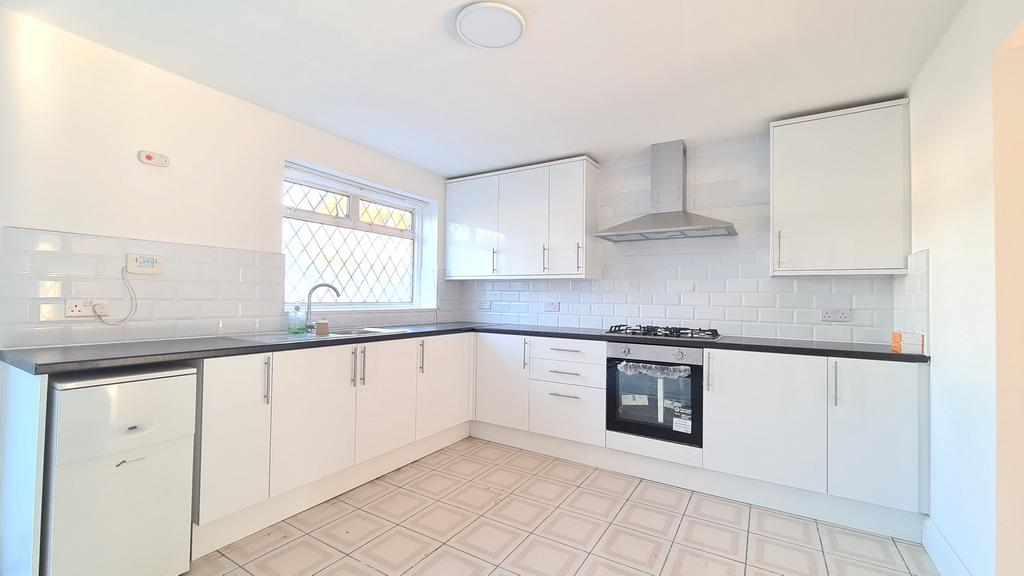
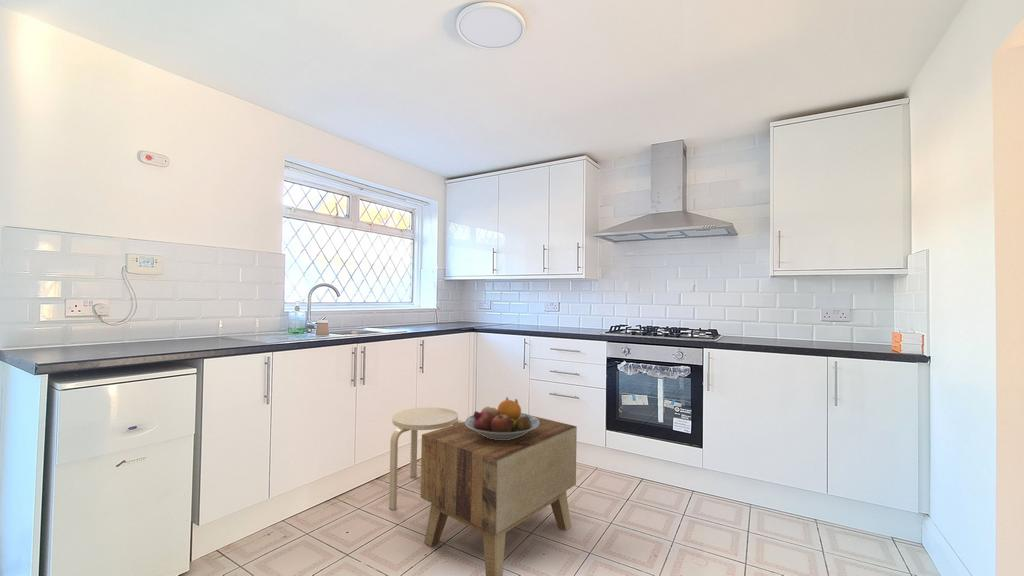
+ fruit bowl [464,396,539,440]
+ stool [388,406,464,511]
+ side table [420,415,578,576]
